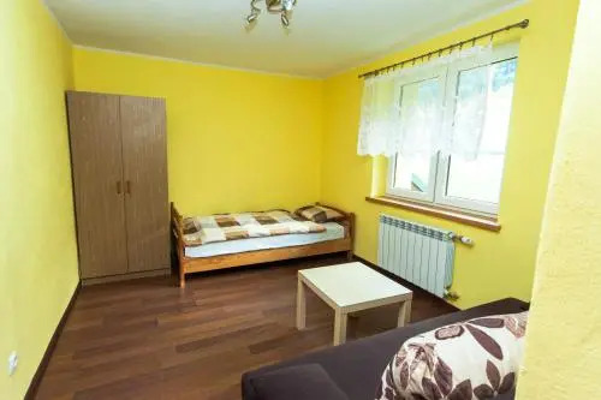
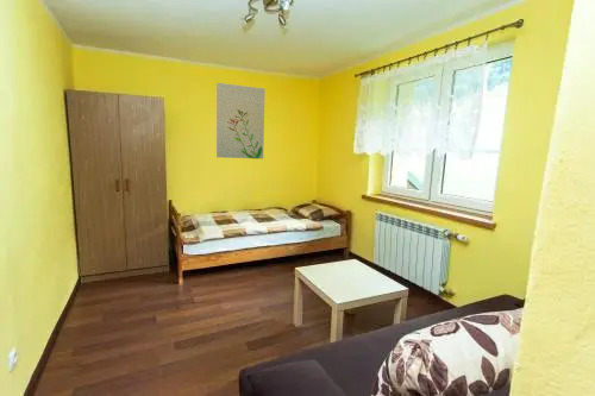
+ wall art [215,82,267,161]
